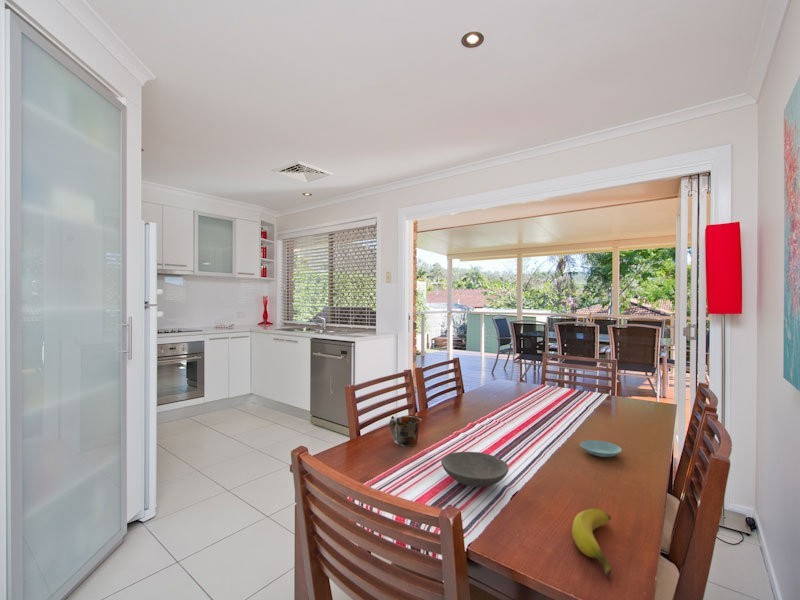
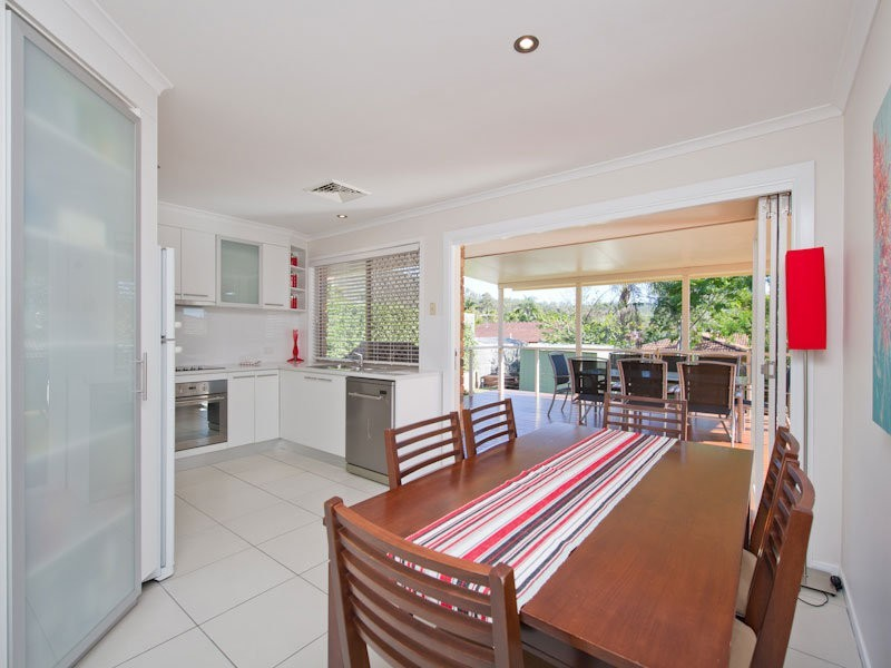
- banana [571,508,612,578]
- mug [389,414,423,448]
- saucer [579,439,622,458]
- bowl [440,451,510,488]
